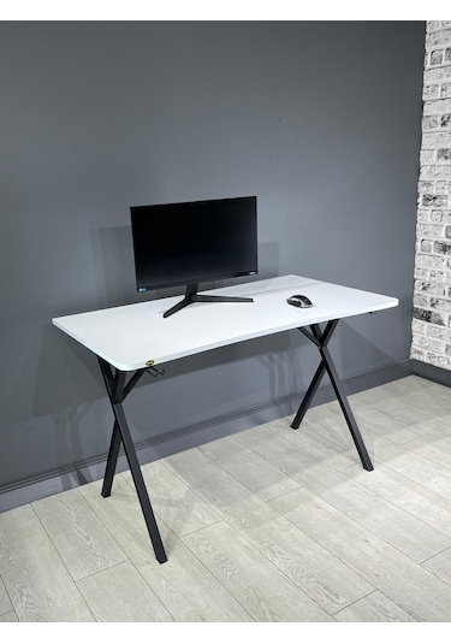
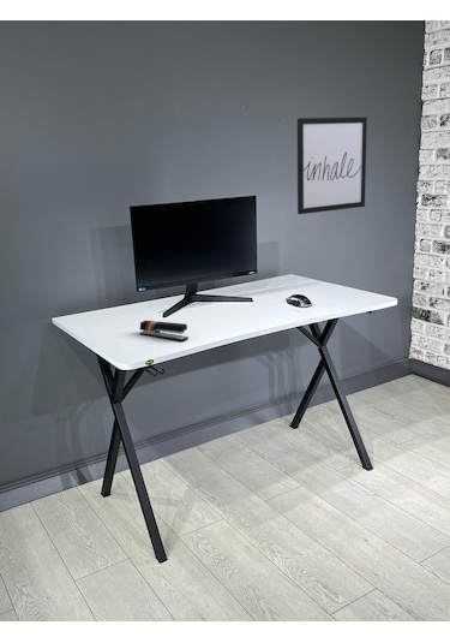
+ wall art [296,117,368,215]
+ stapler [139,320,190,343]
